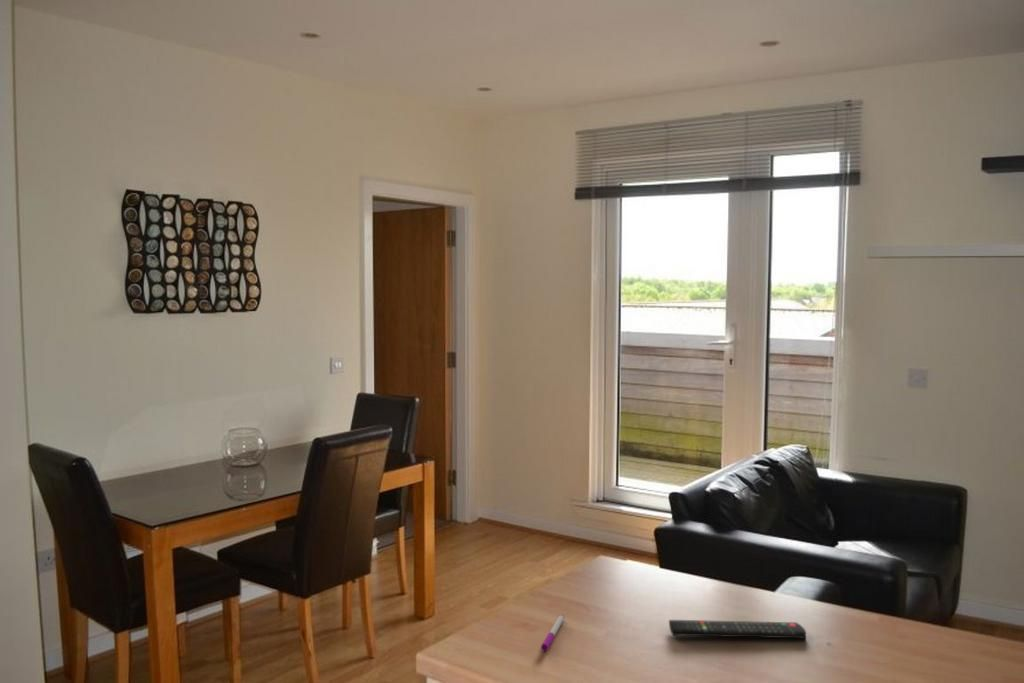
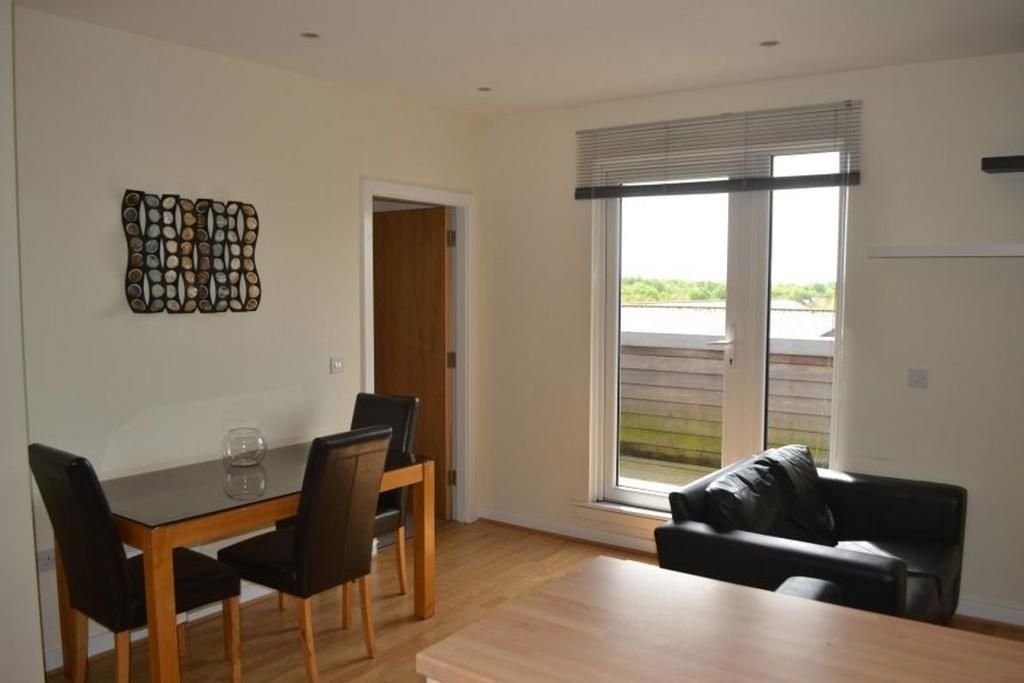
- pen [540,614,565,652]
- remote control [668,619,807,639]
